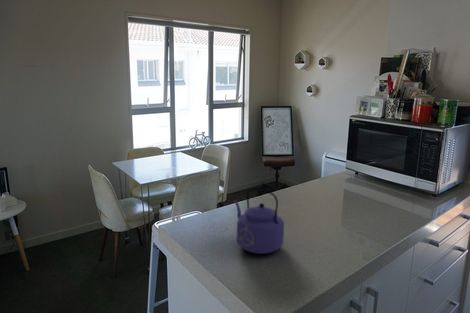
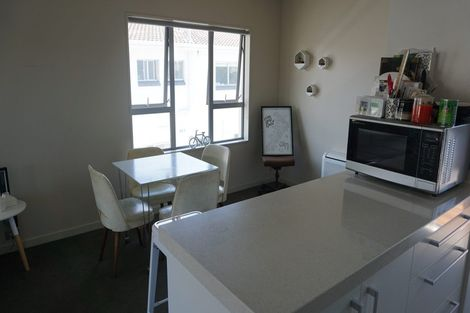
- kettle [232,187,285,255]
